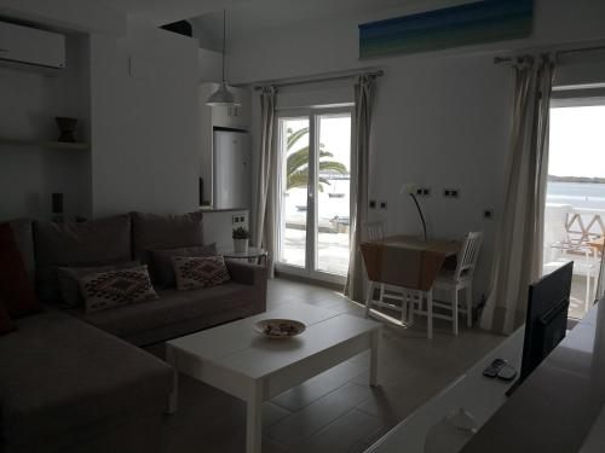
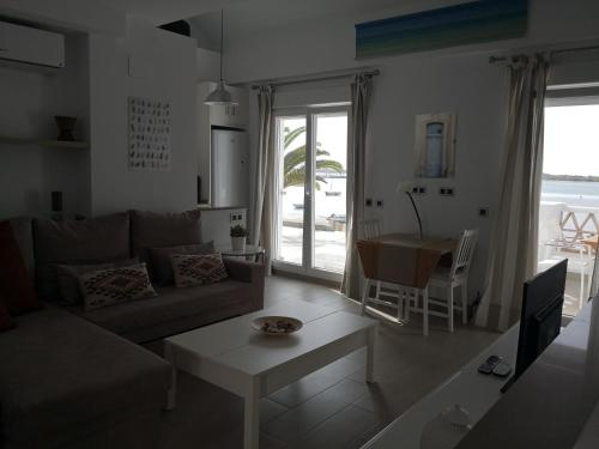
+ wall art [126,95,173,174]
+ wall art [412,111,459,180]
